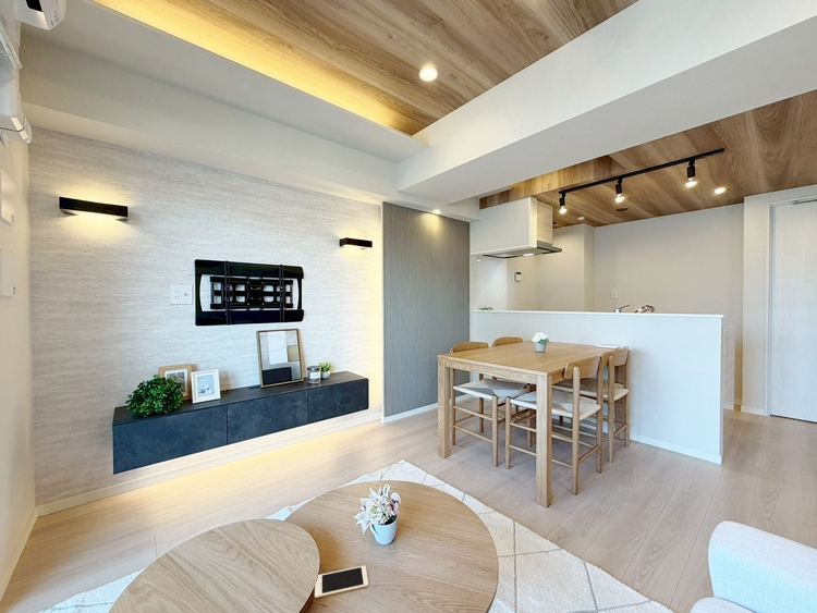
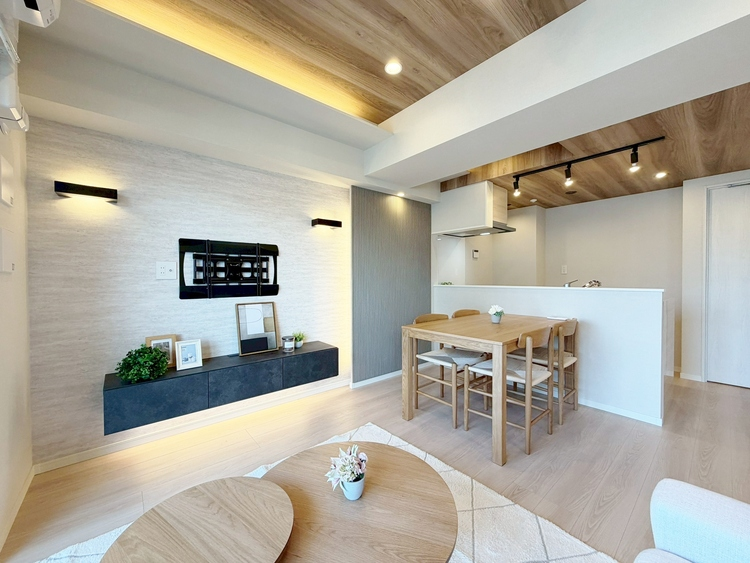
- cell phone [314,564,369,599]
